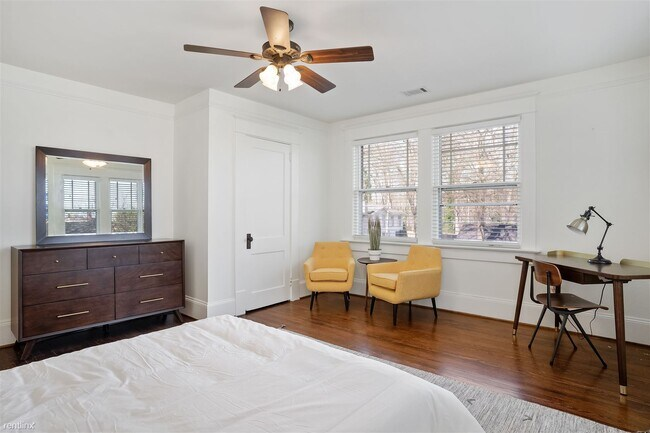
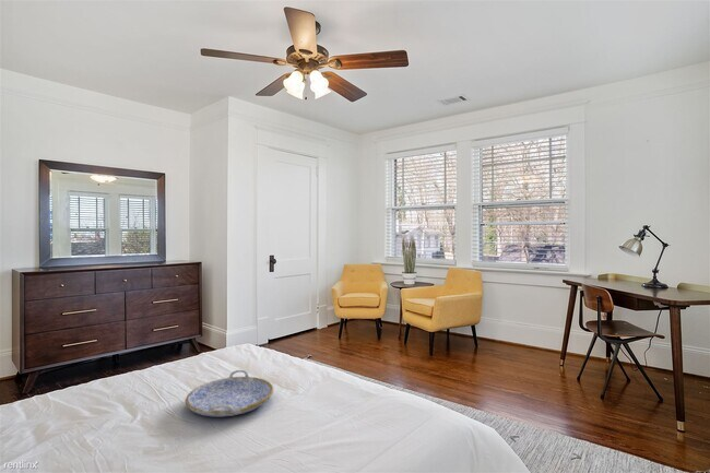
+ serving tray [185,369,274,418]
